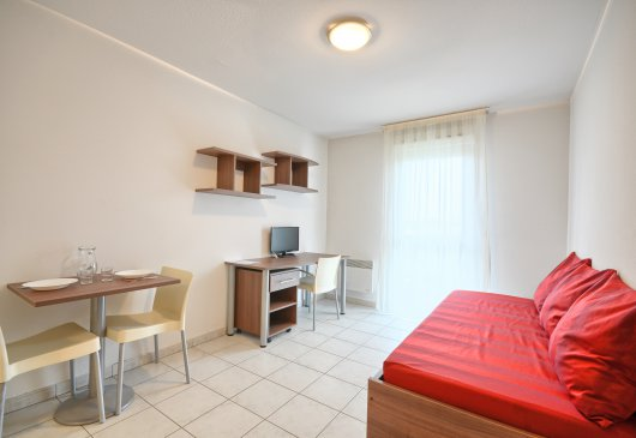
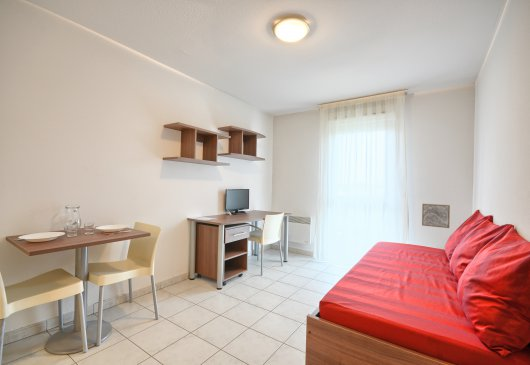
+ wall art [421,203,451,229]
